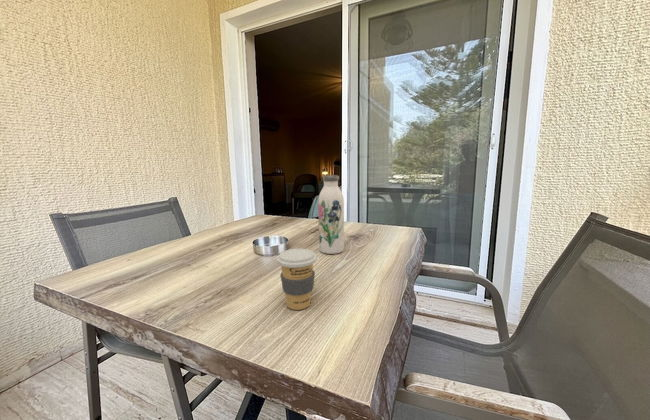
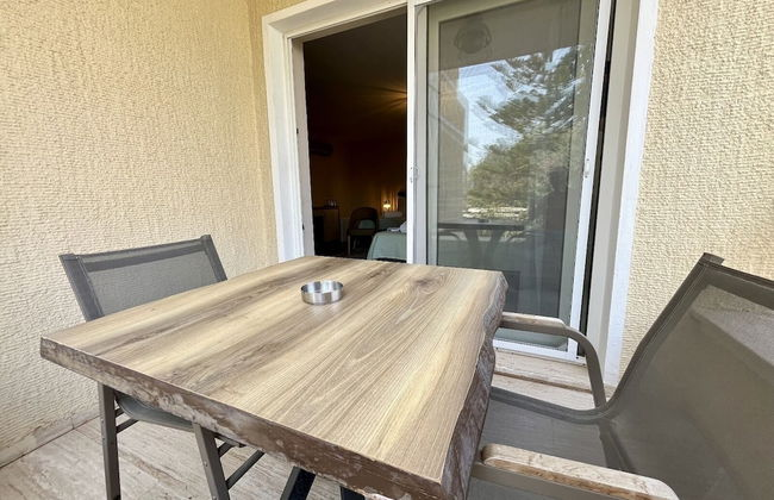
- coffee cup [276,248,318,311]
- water bottle [317,174,345,255]
